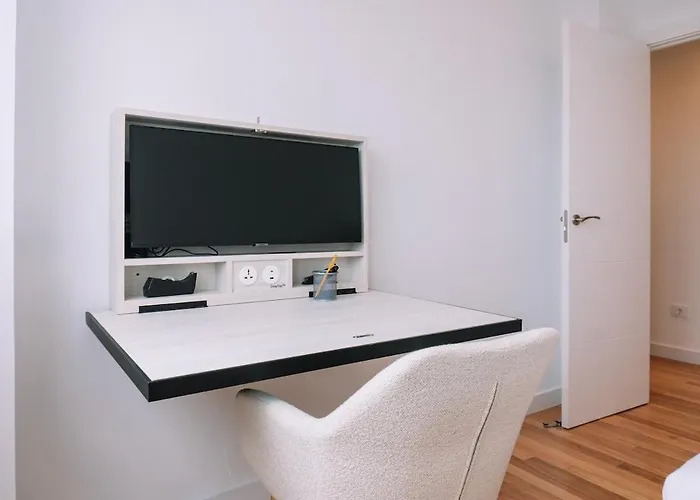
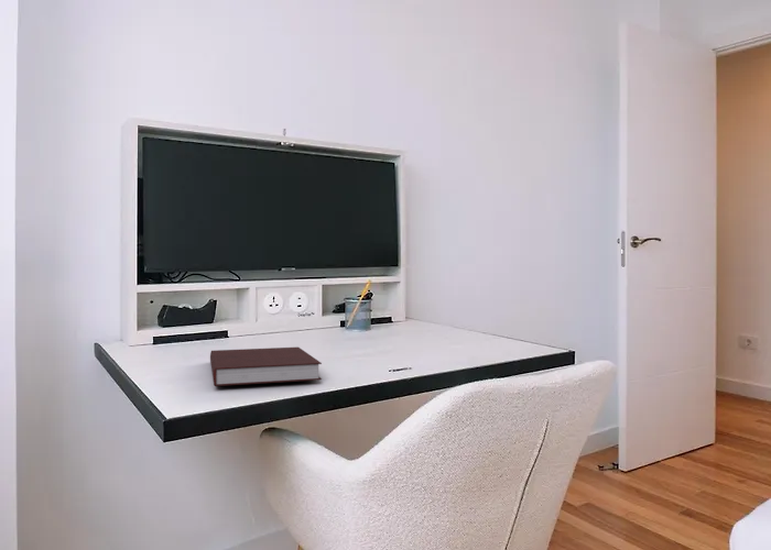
+ notebook [209,346,323,387]
